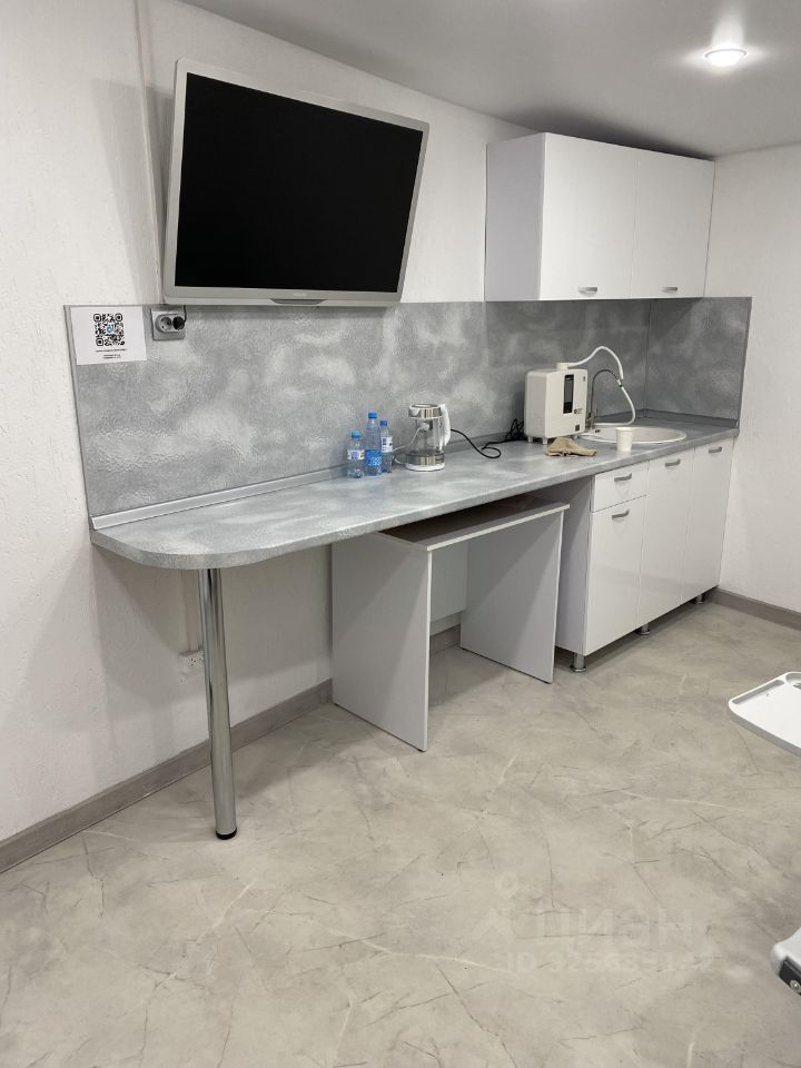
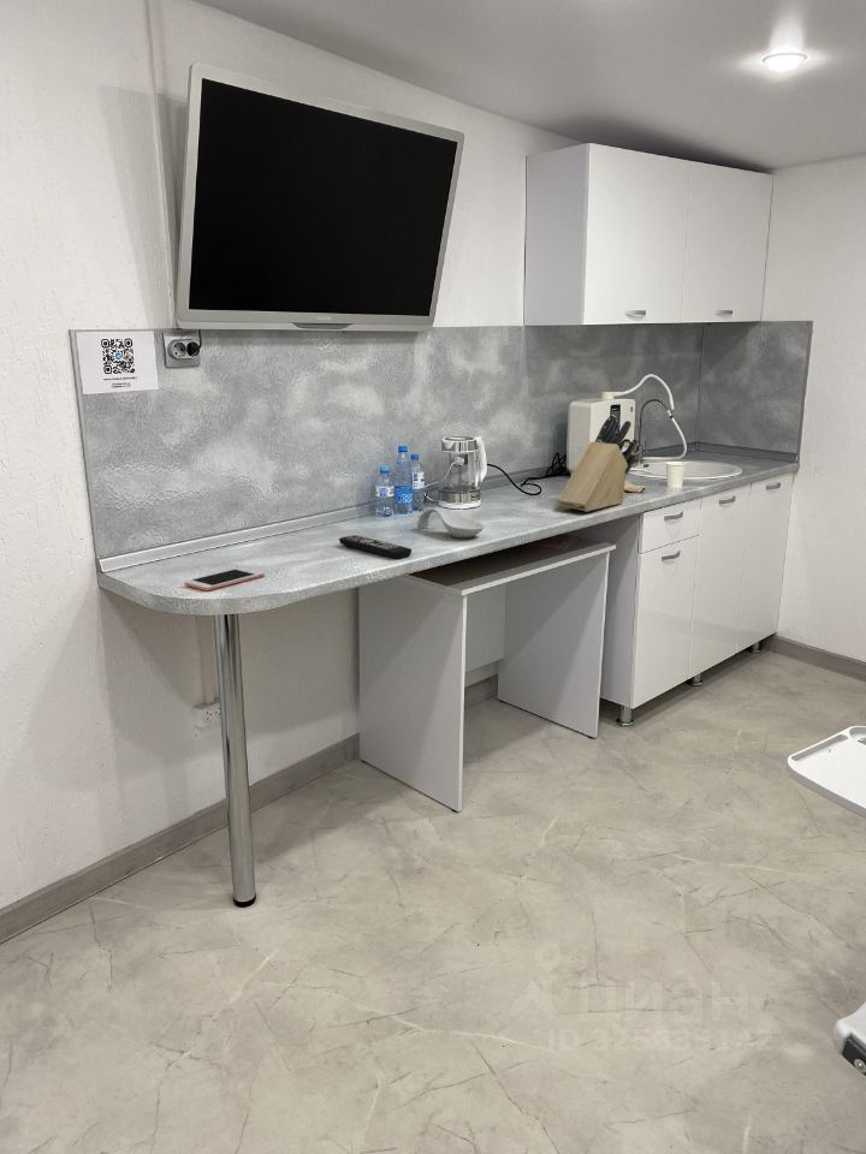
+ cell phone [184,566,266,591]
+ remote control [338,534,413,560]
+ knife block [557,414,640,513]
+ spoon rest [416,506,485,539]
